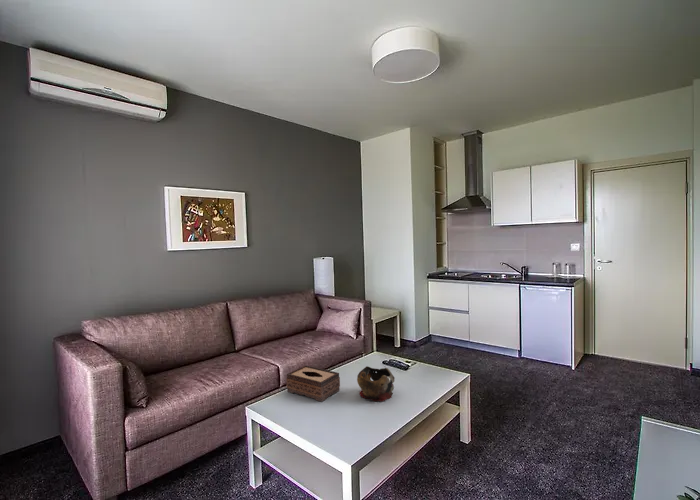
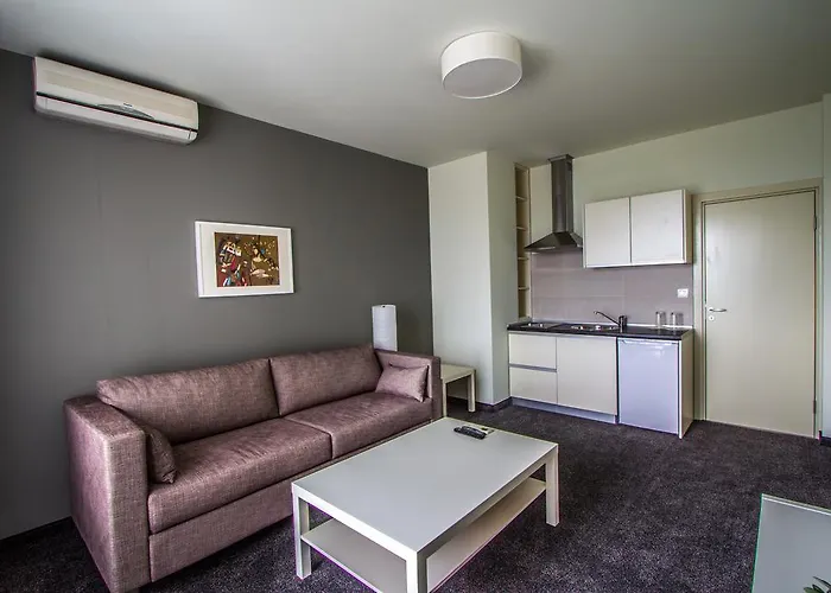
- tissue box [285,364,341,403]
- decorative bowl [356,365,396,402]
